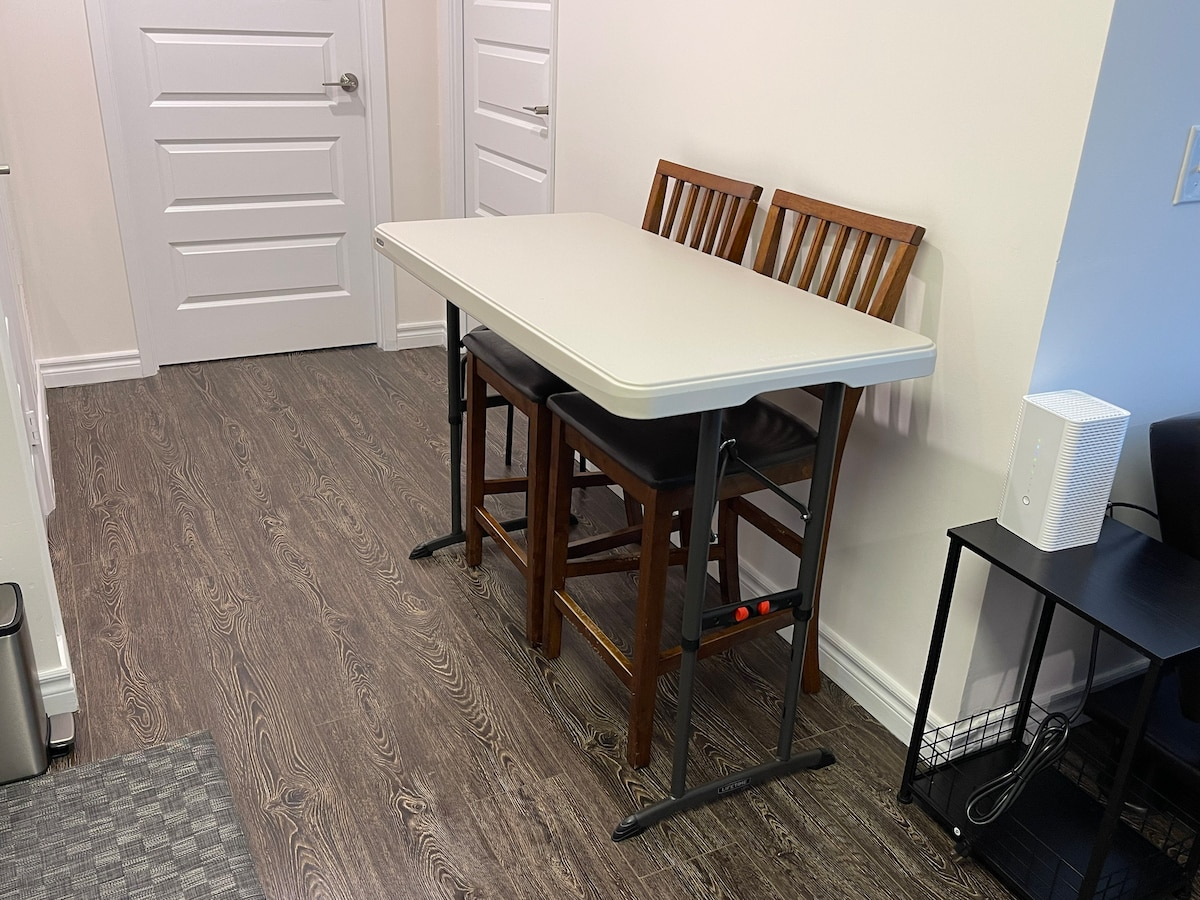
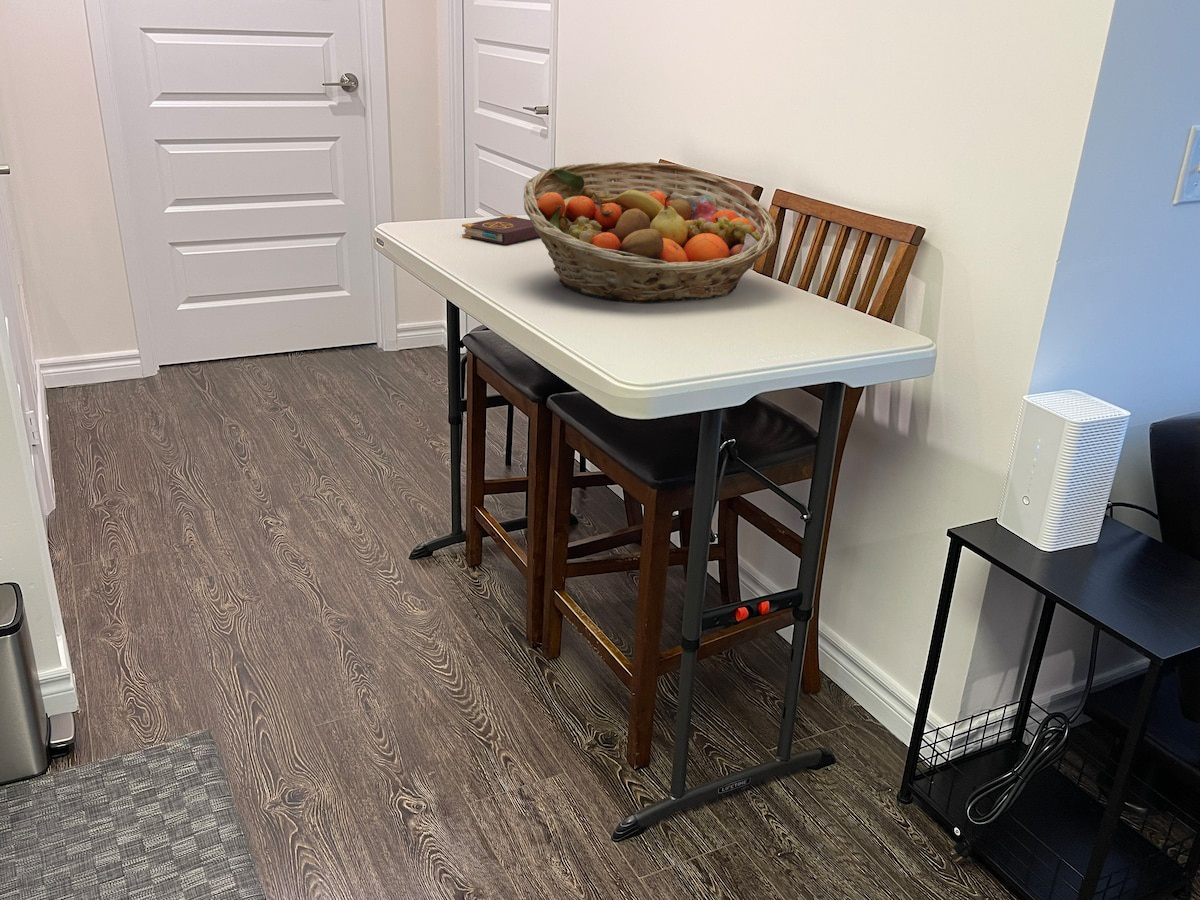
+ fruit basket [522,161,777,304]
+ book [461,214,540,245]
